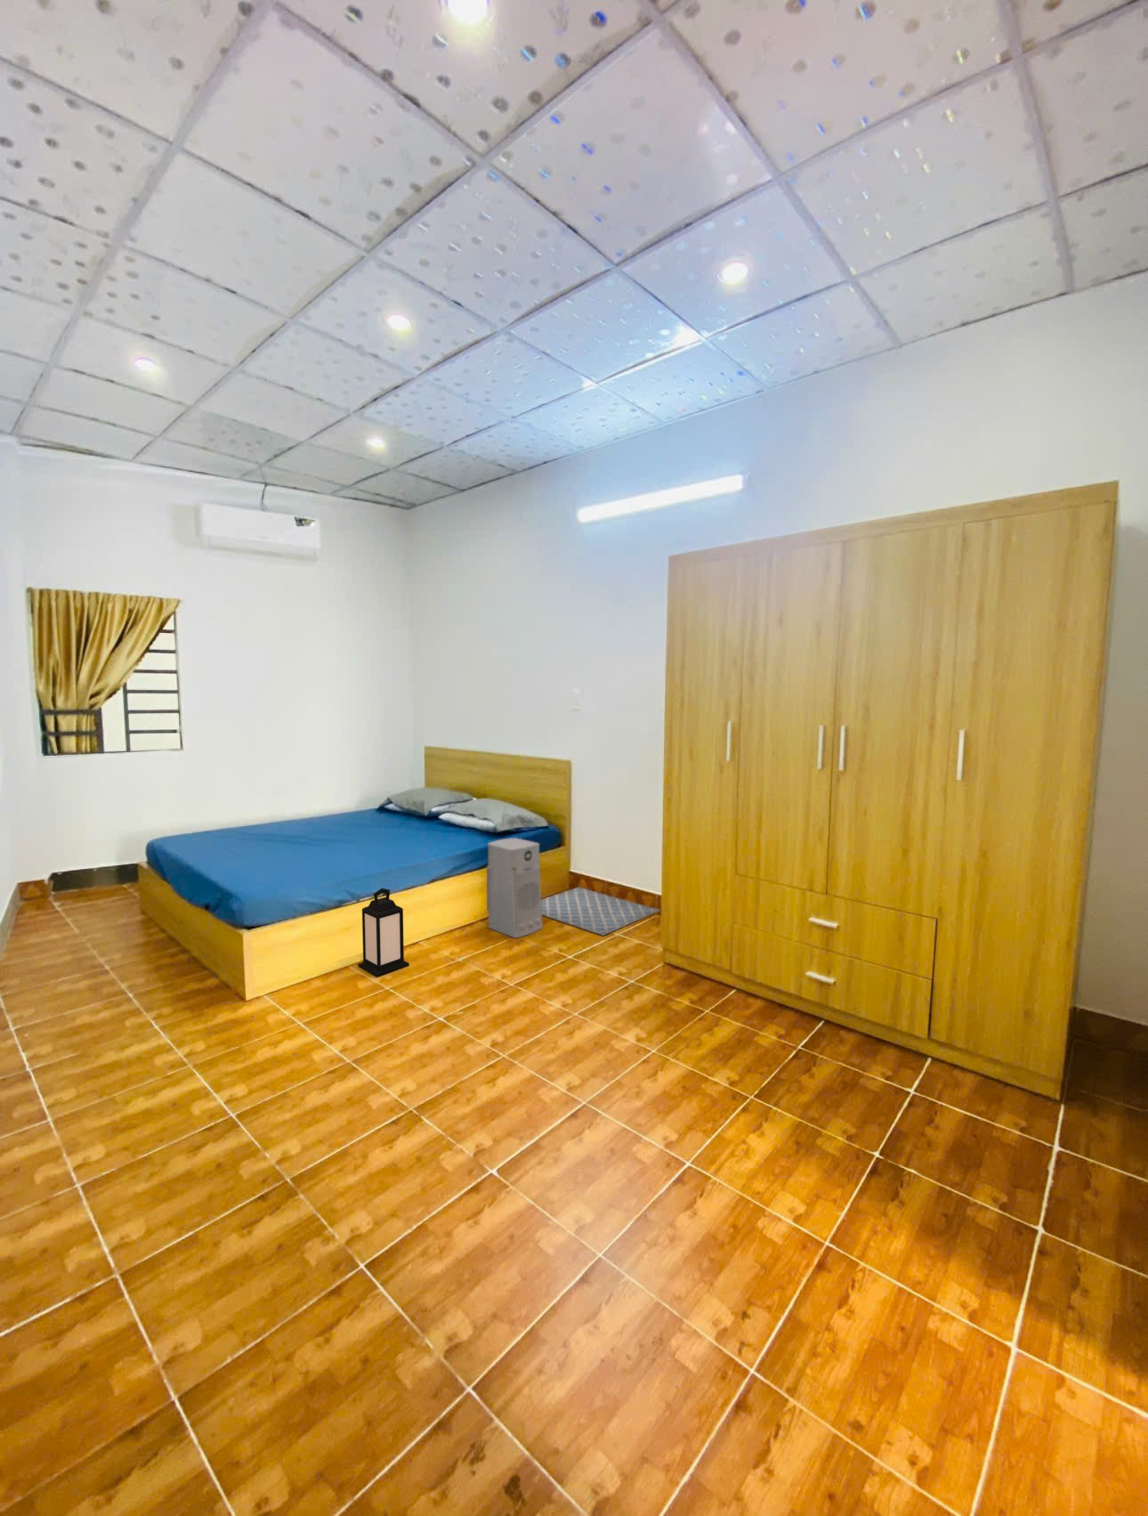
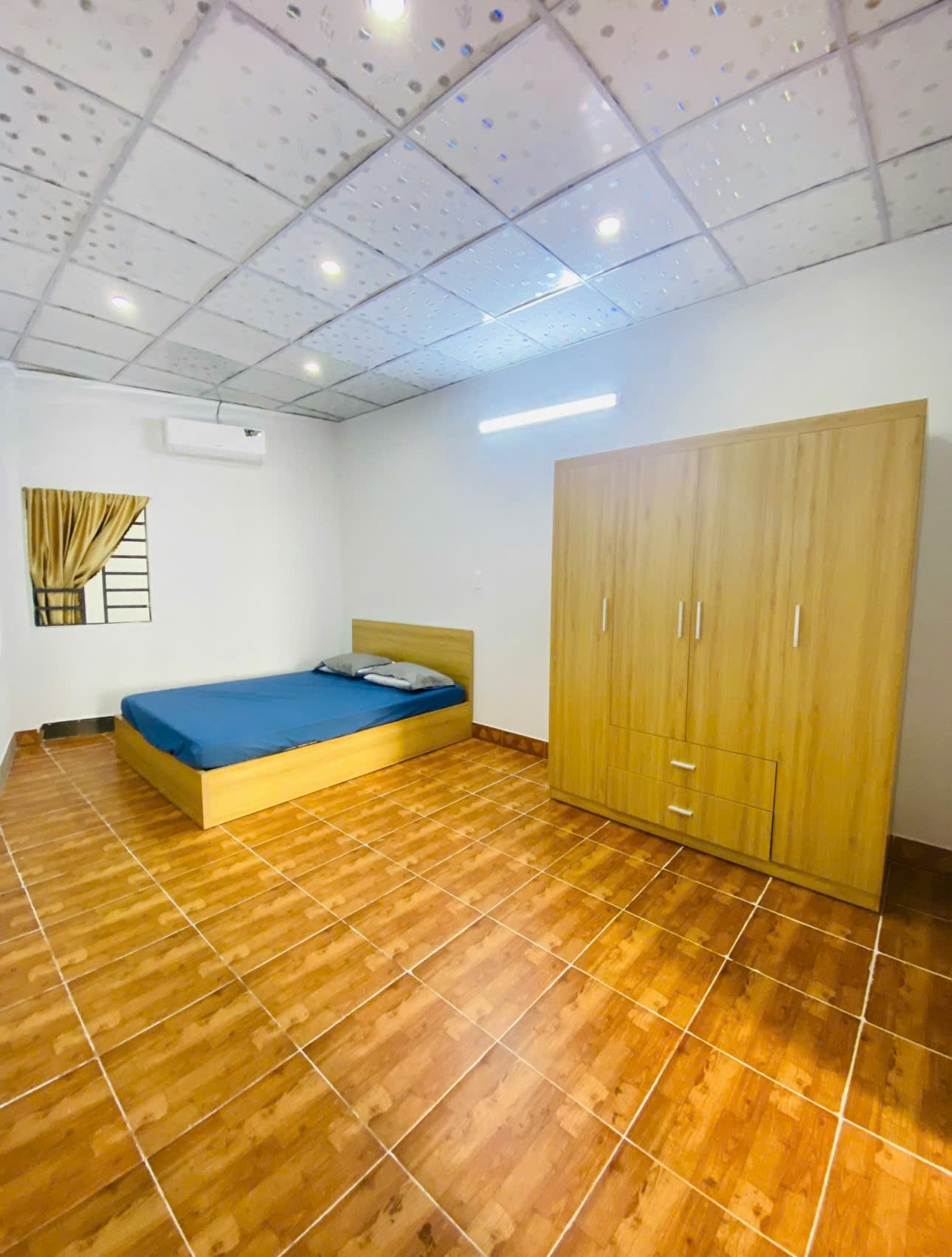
- bath mat [541,886,661,936]
- lantern [357,888,410,977]
- air purifier [486,837,544,940]
